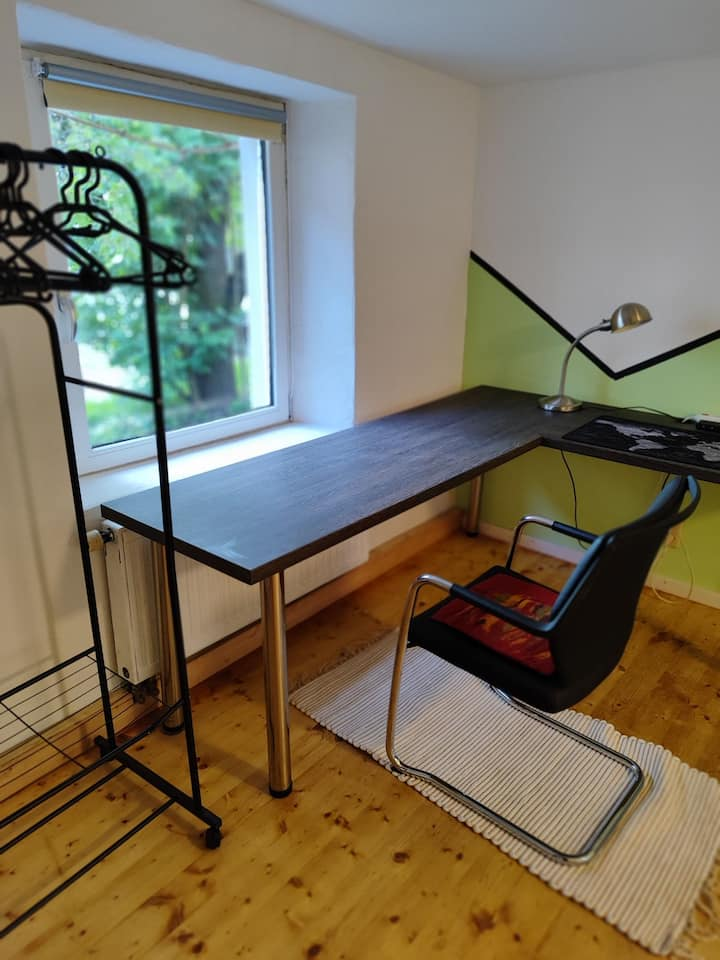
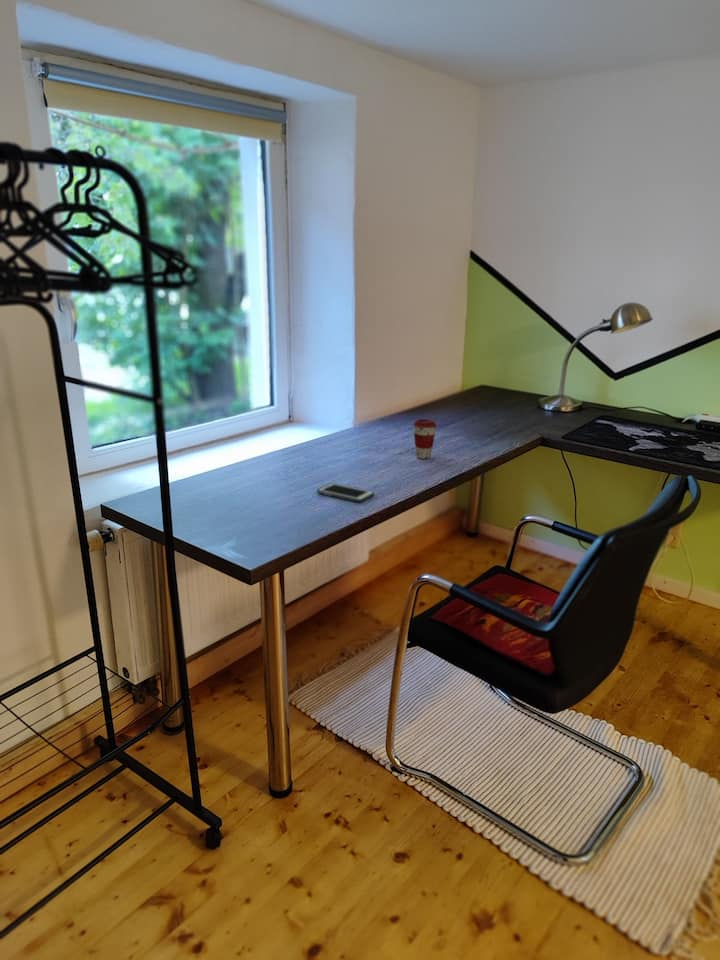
+ coffee cup [412,418,438,460]
+ cell phone [316,482,375,503]
